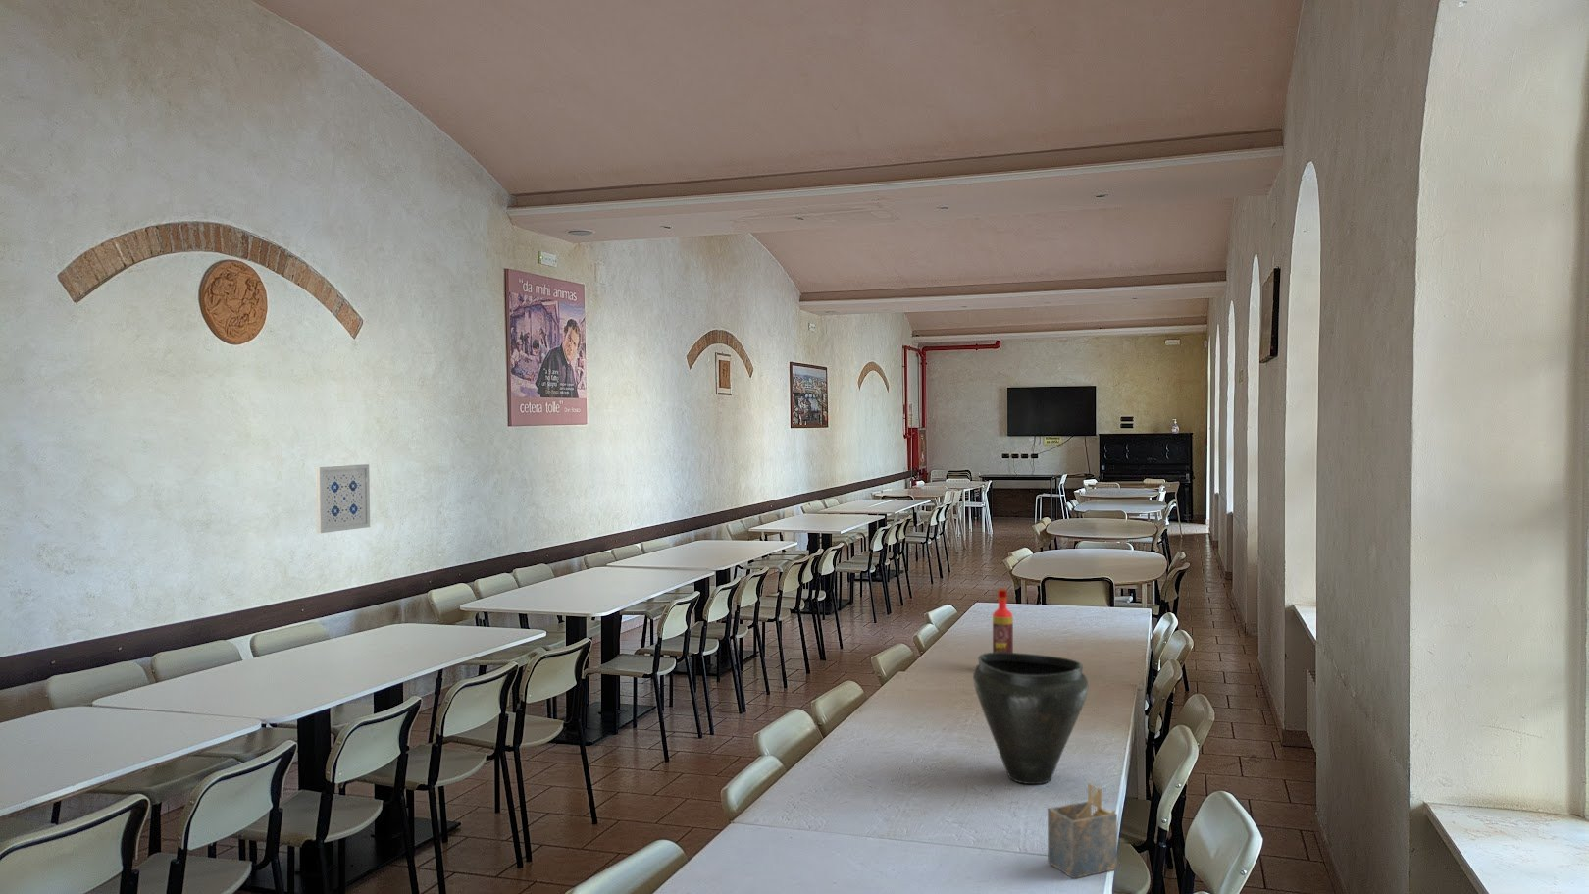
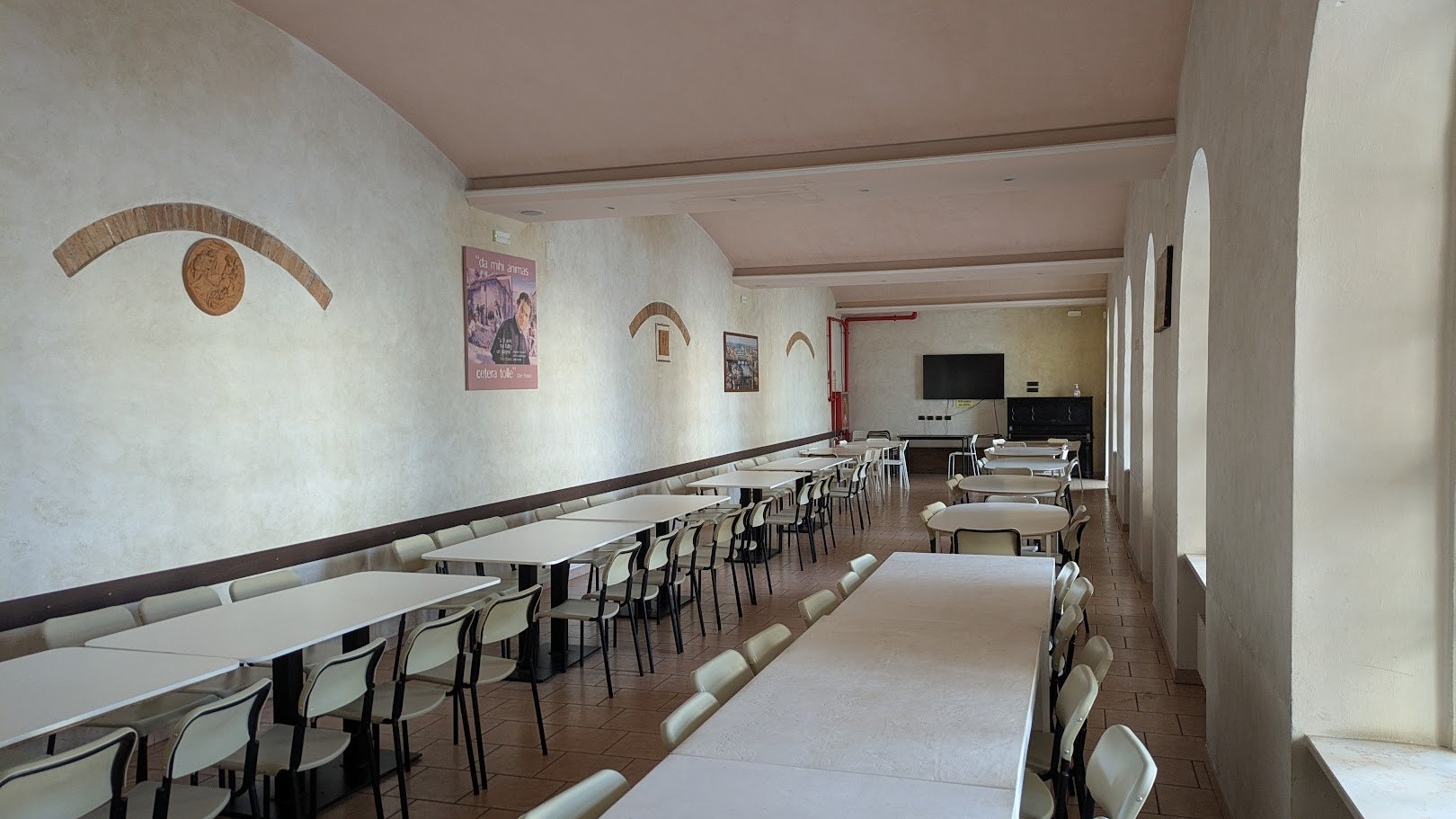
- napkin holder [1047,783,1119,880]
- wall art [315,463,371,534]
- bottle [992,587,1014,653]
- vase [972,652,1089,785]
